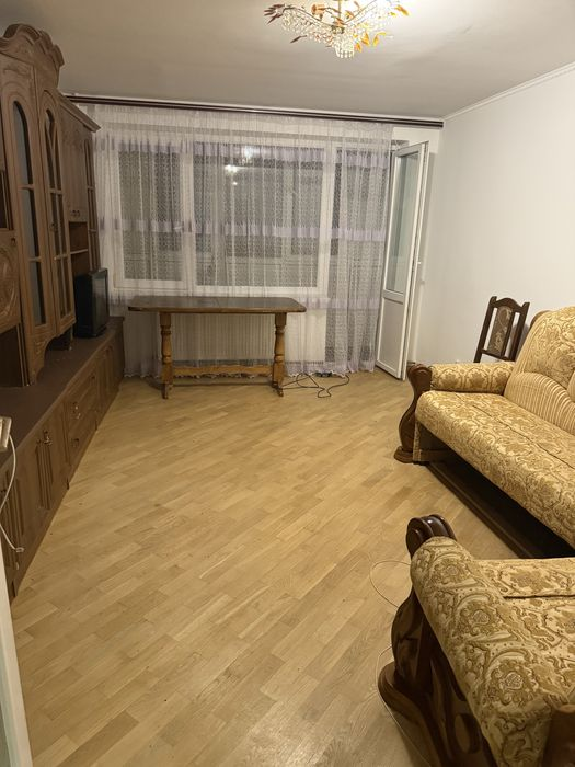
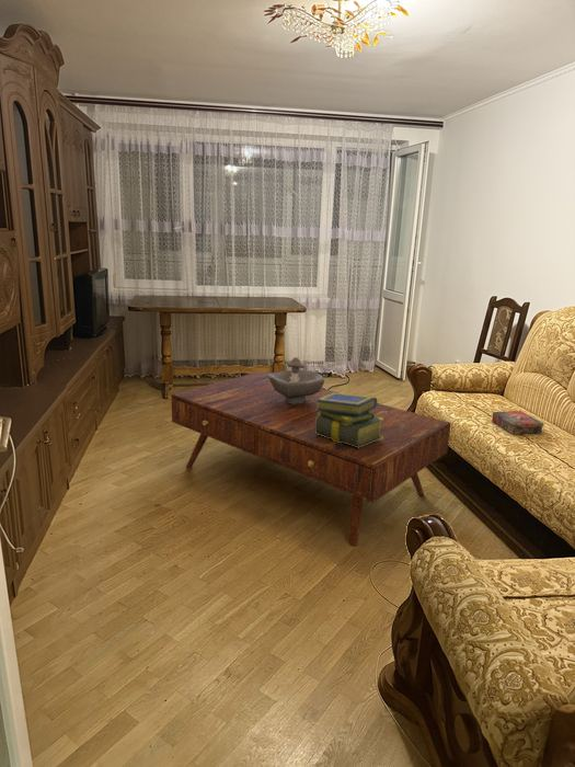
+ coffee table [170,370,452,547]
+ decorative bowl [268,356,325,404]
+ stack of books [315,392,383,448]
+ book [491,410,544,435]
